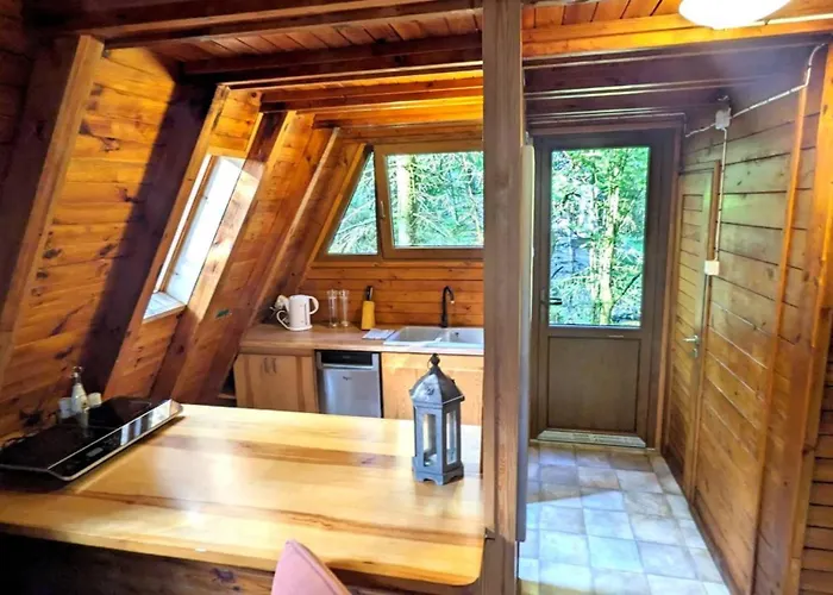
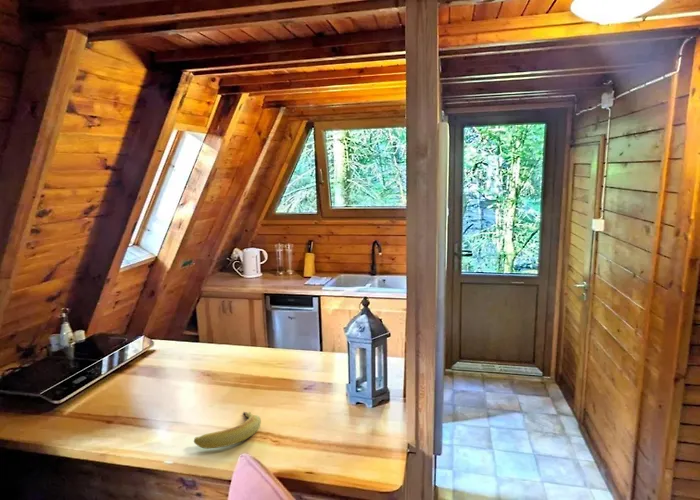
+ banana [193,411,262,449]
